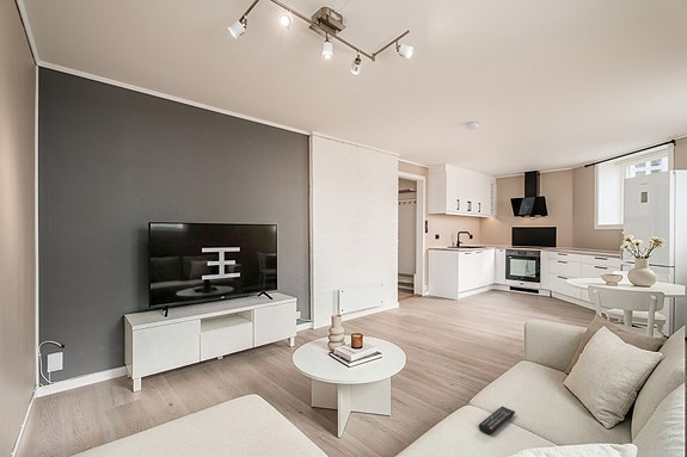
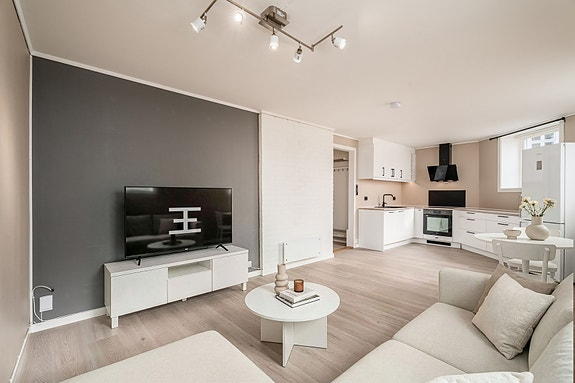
- remote control [478,406,516,436]
